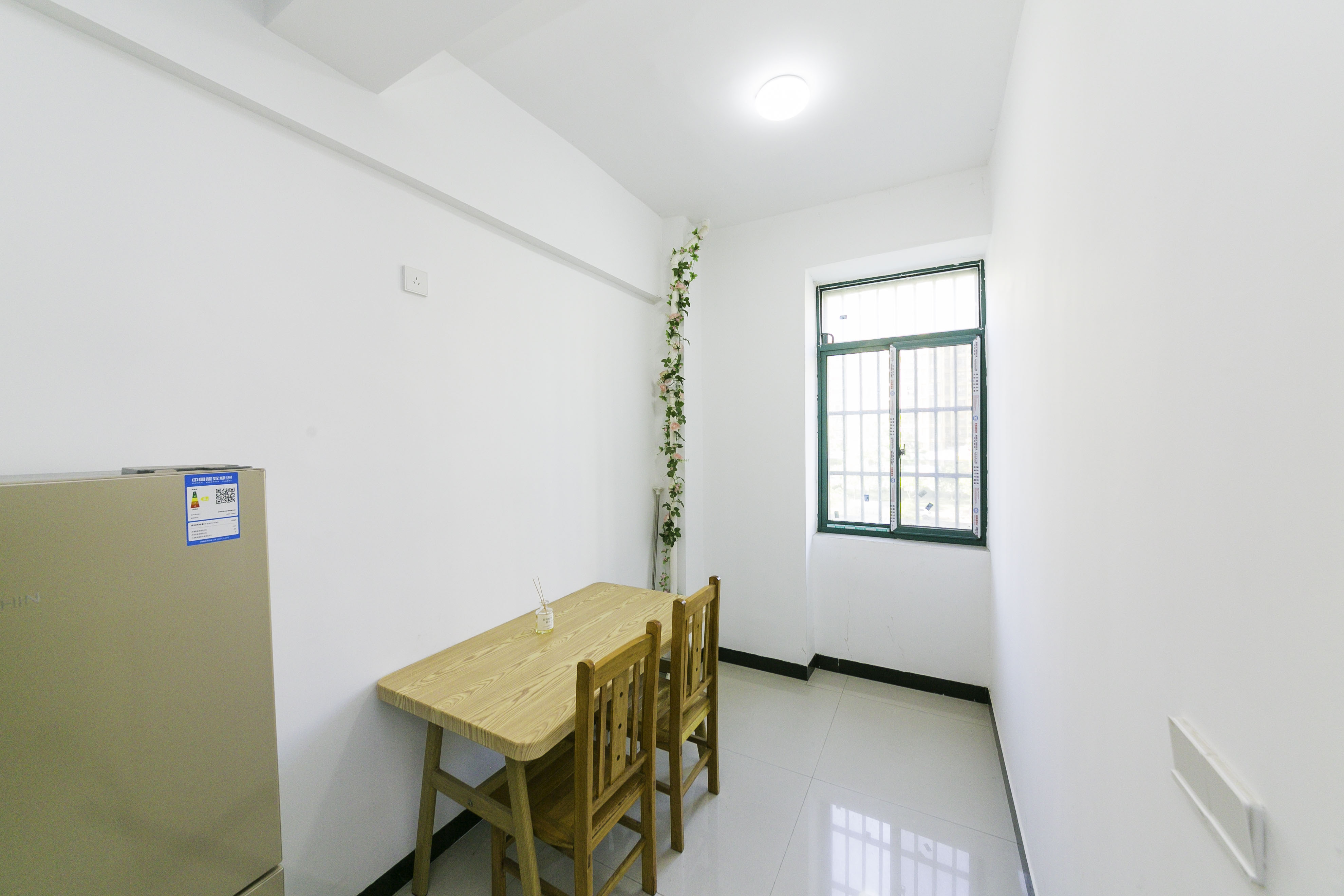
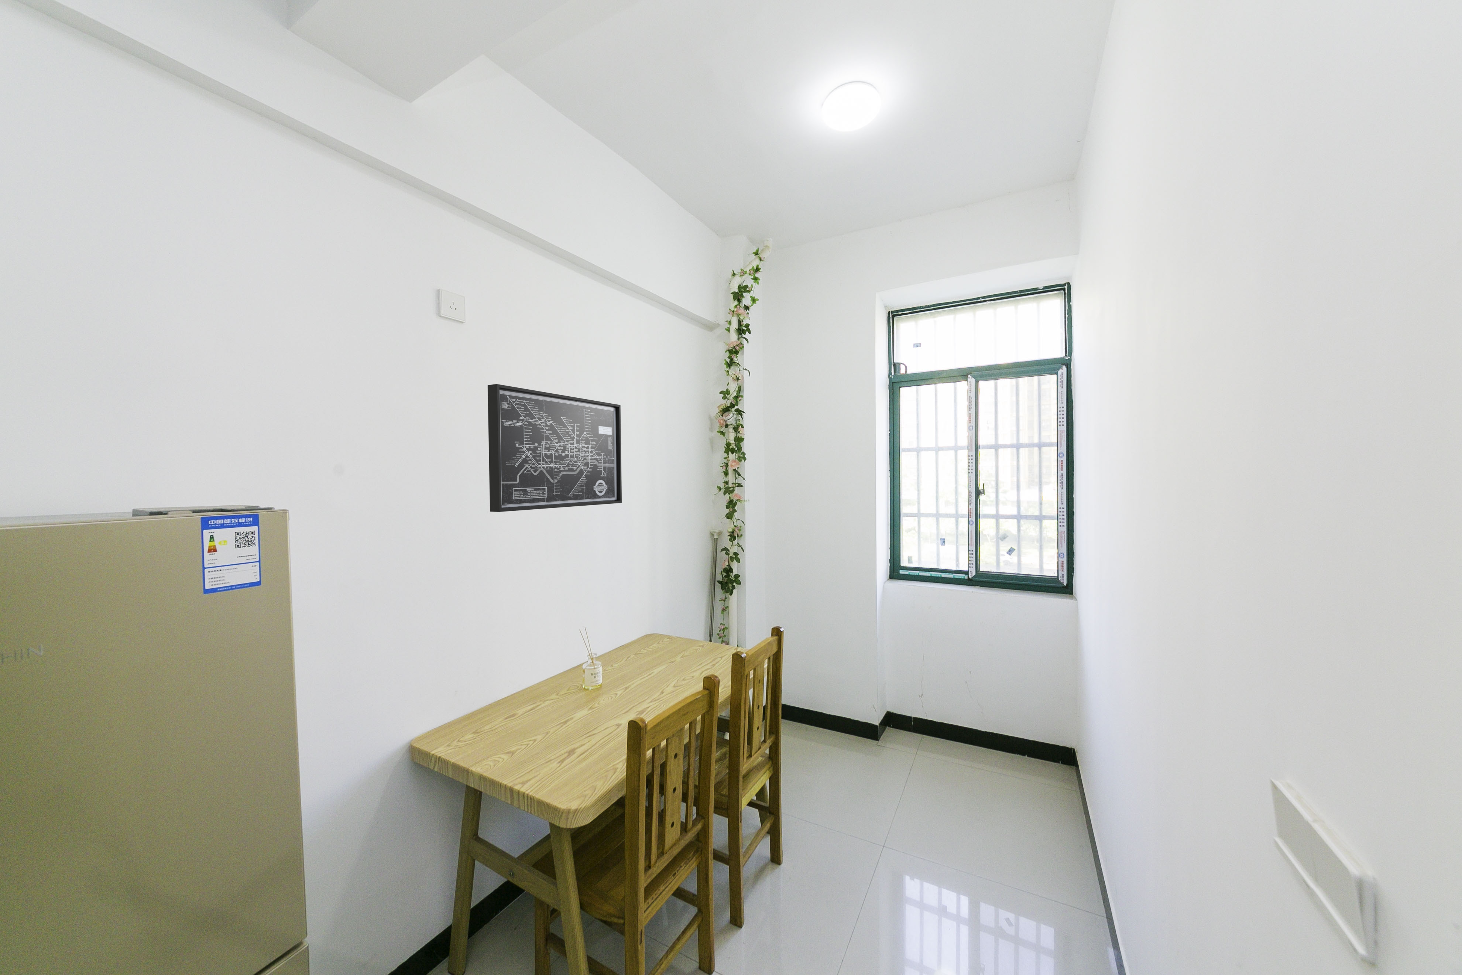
+ wall art [487,384,622,513]
